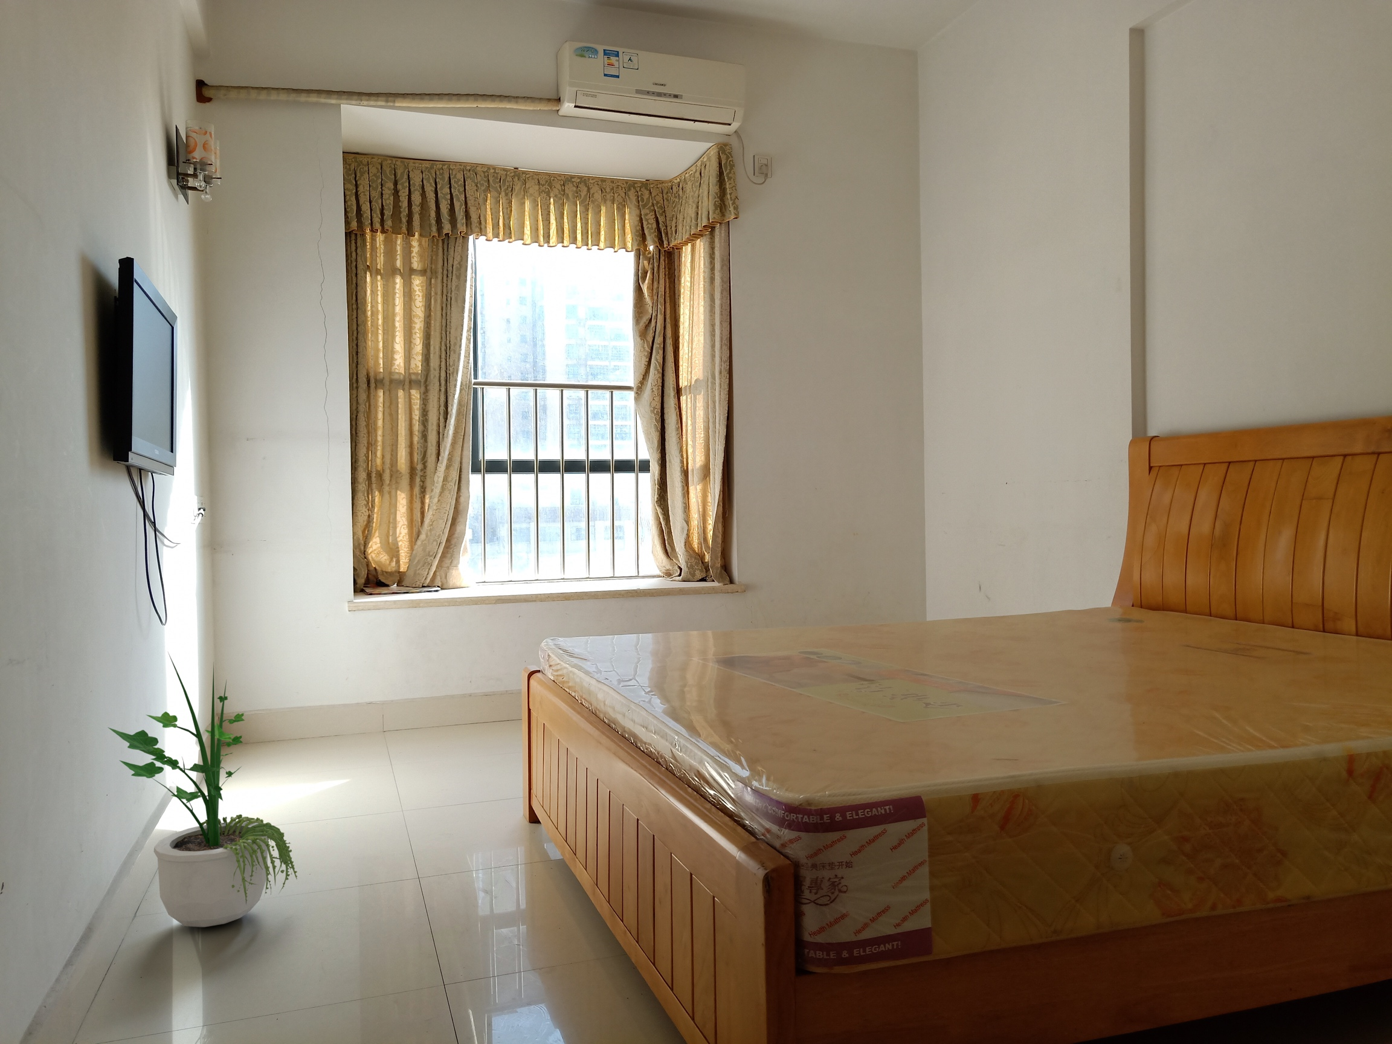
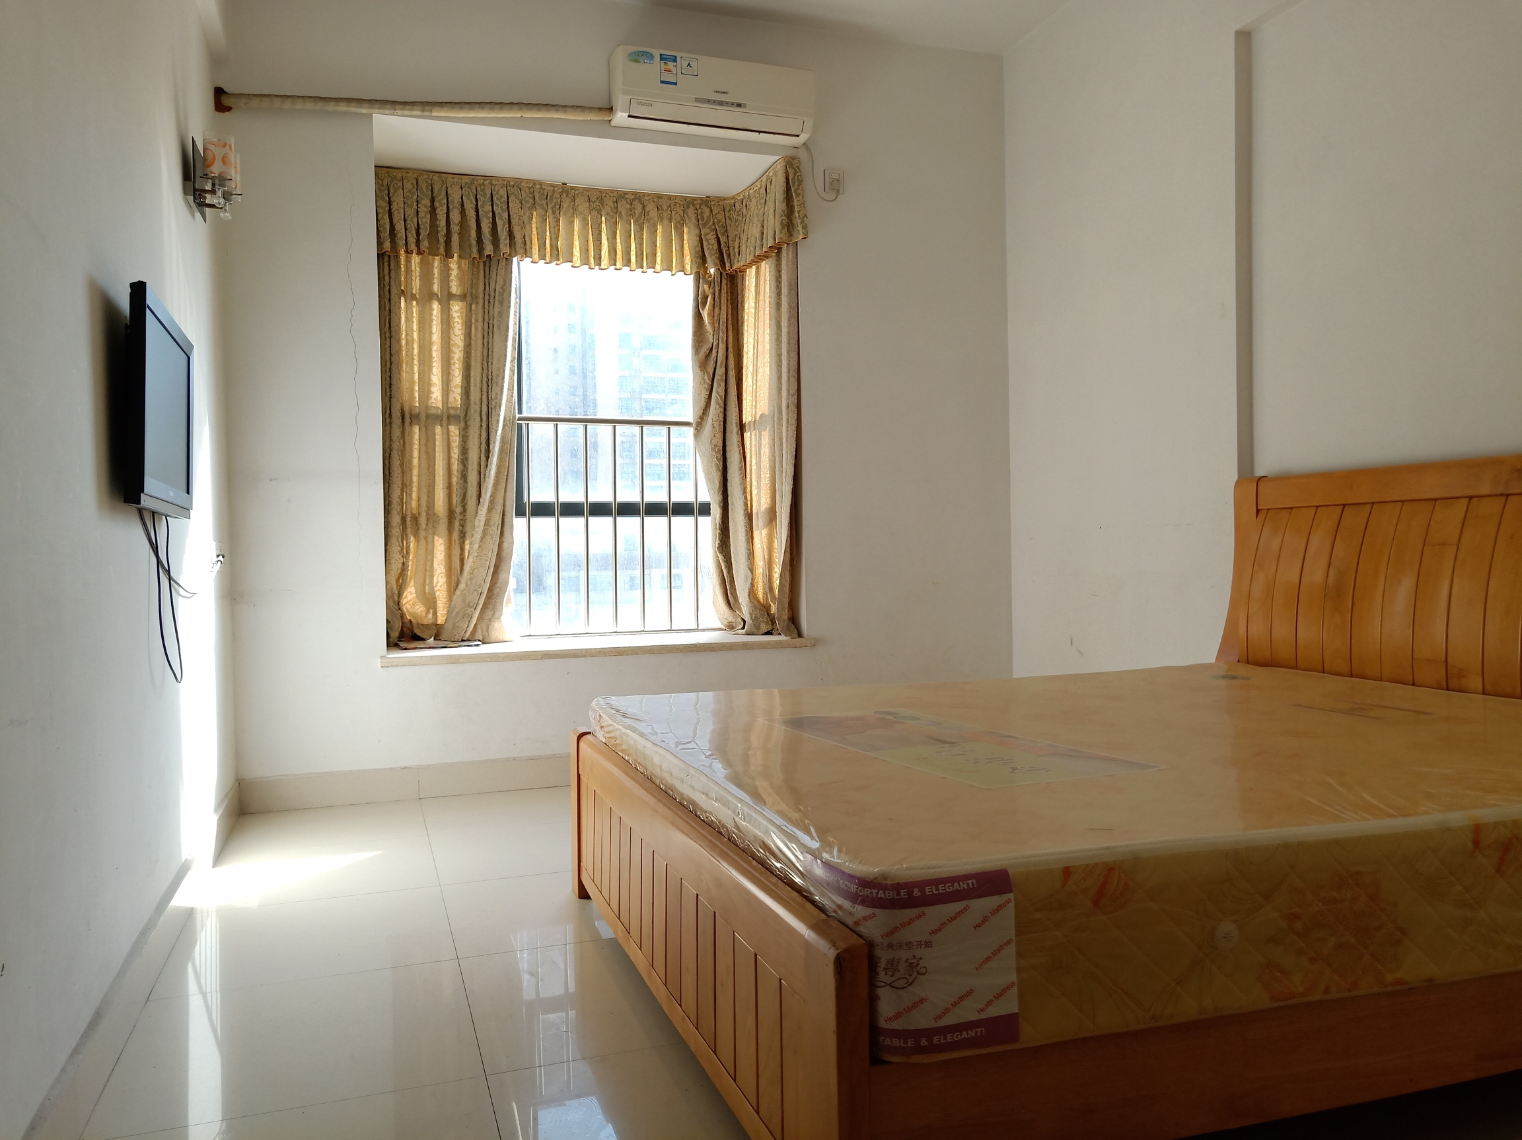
- potted plant [107,651,298,928]
